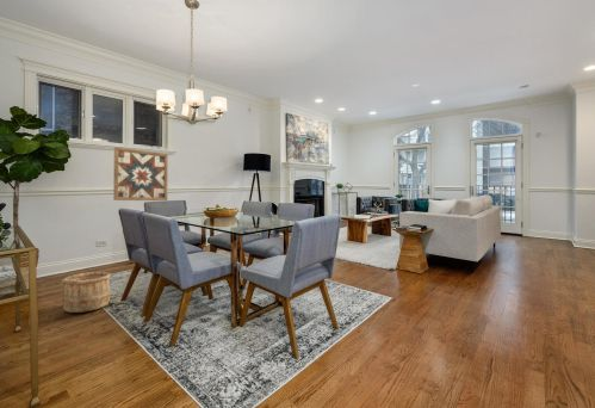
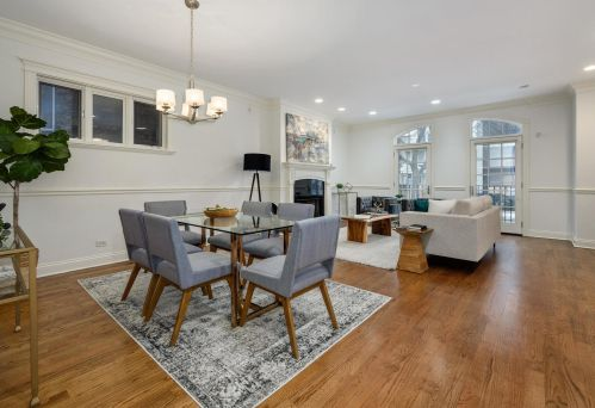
- wall art [112,146,169,202]
- wooden bucket [61,271,112,314]
